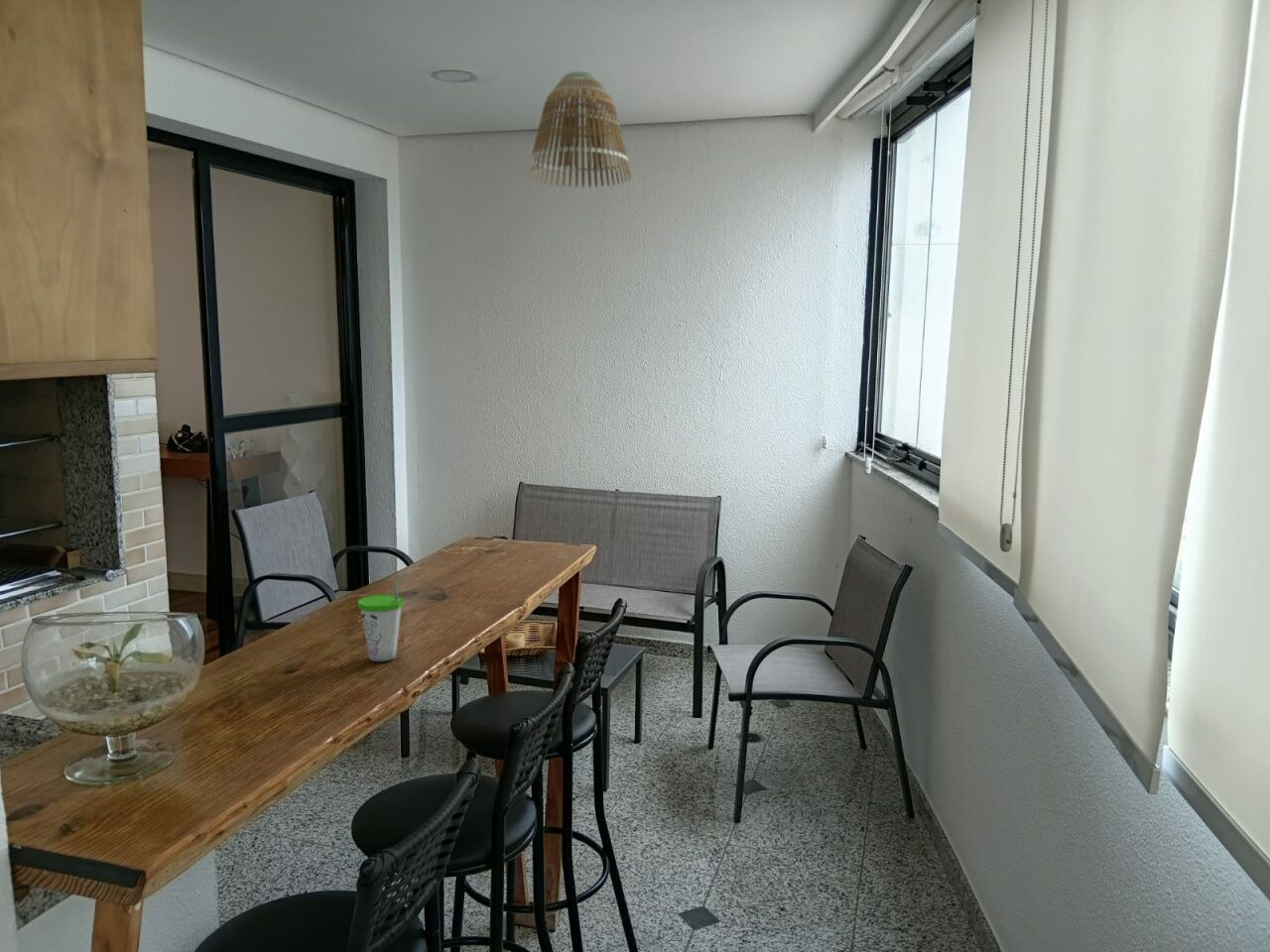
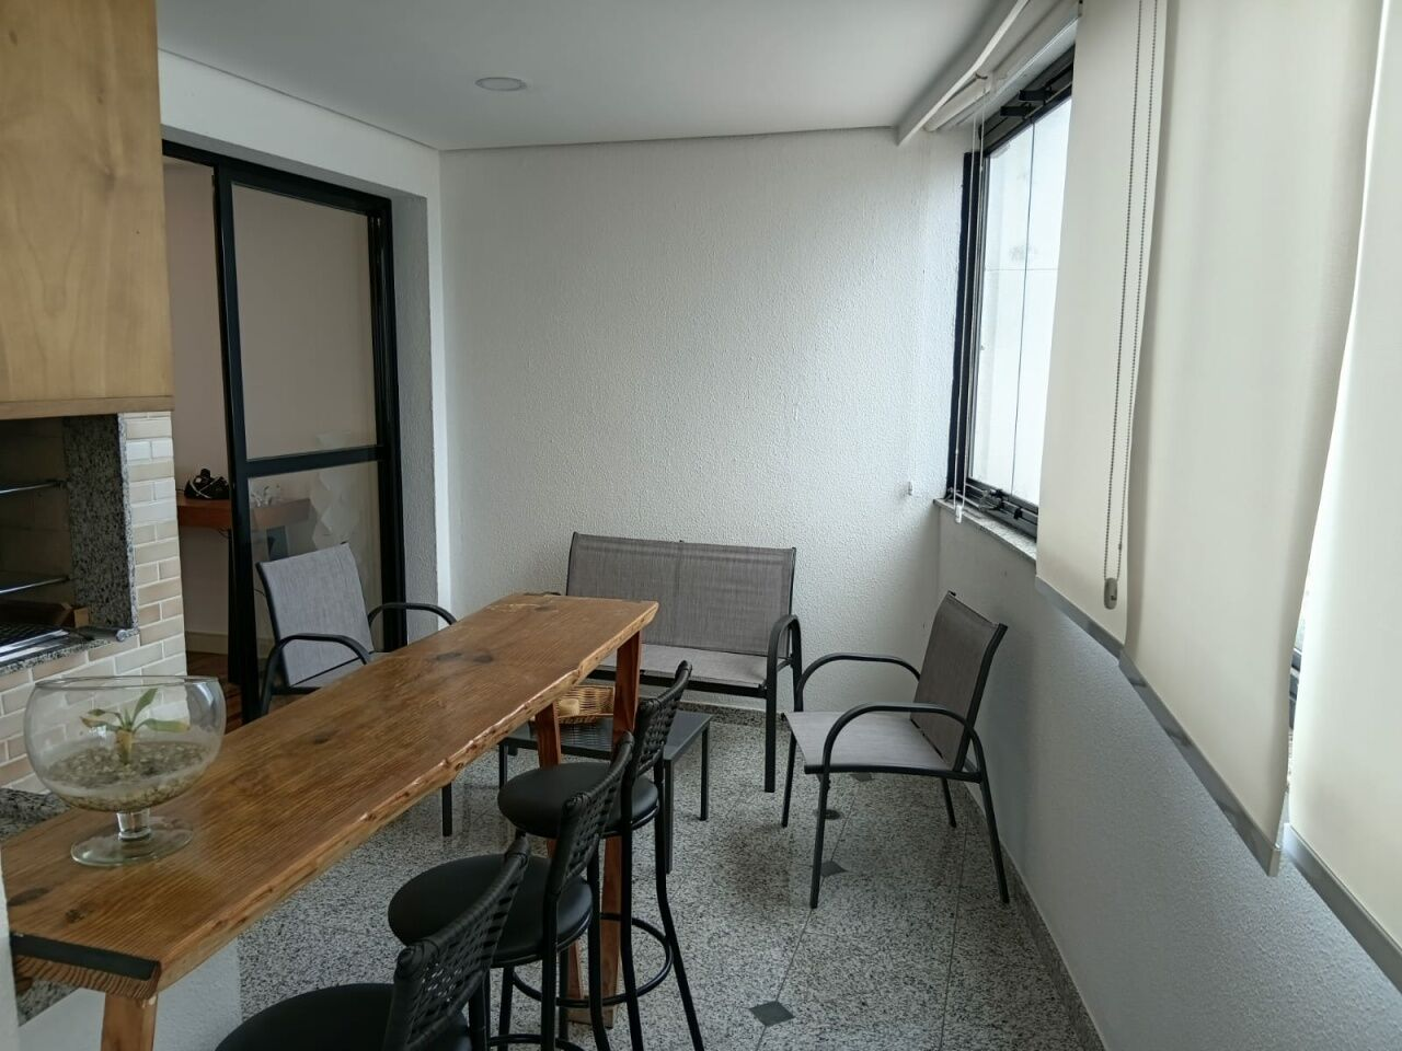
- cup [357,573,407,662]
- lamp shade [526,70,633,188]
